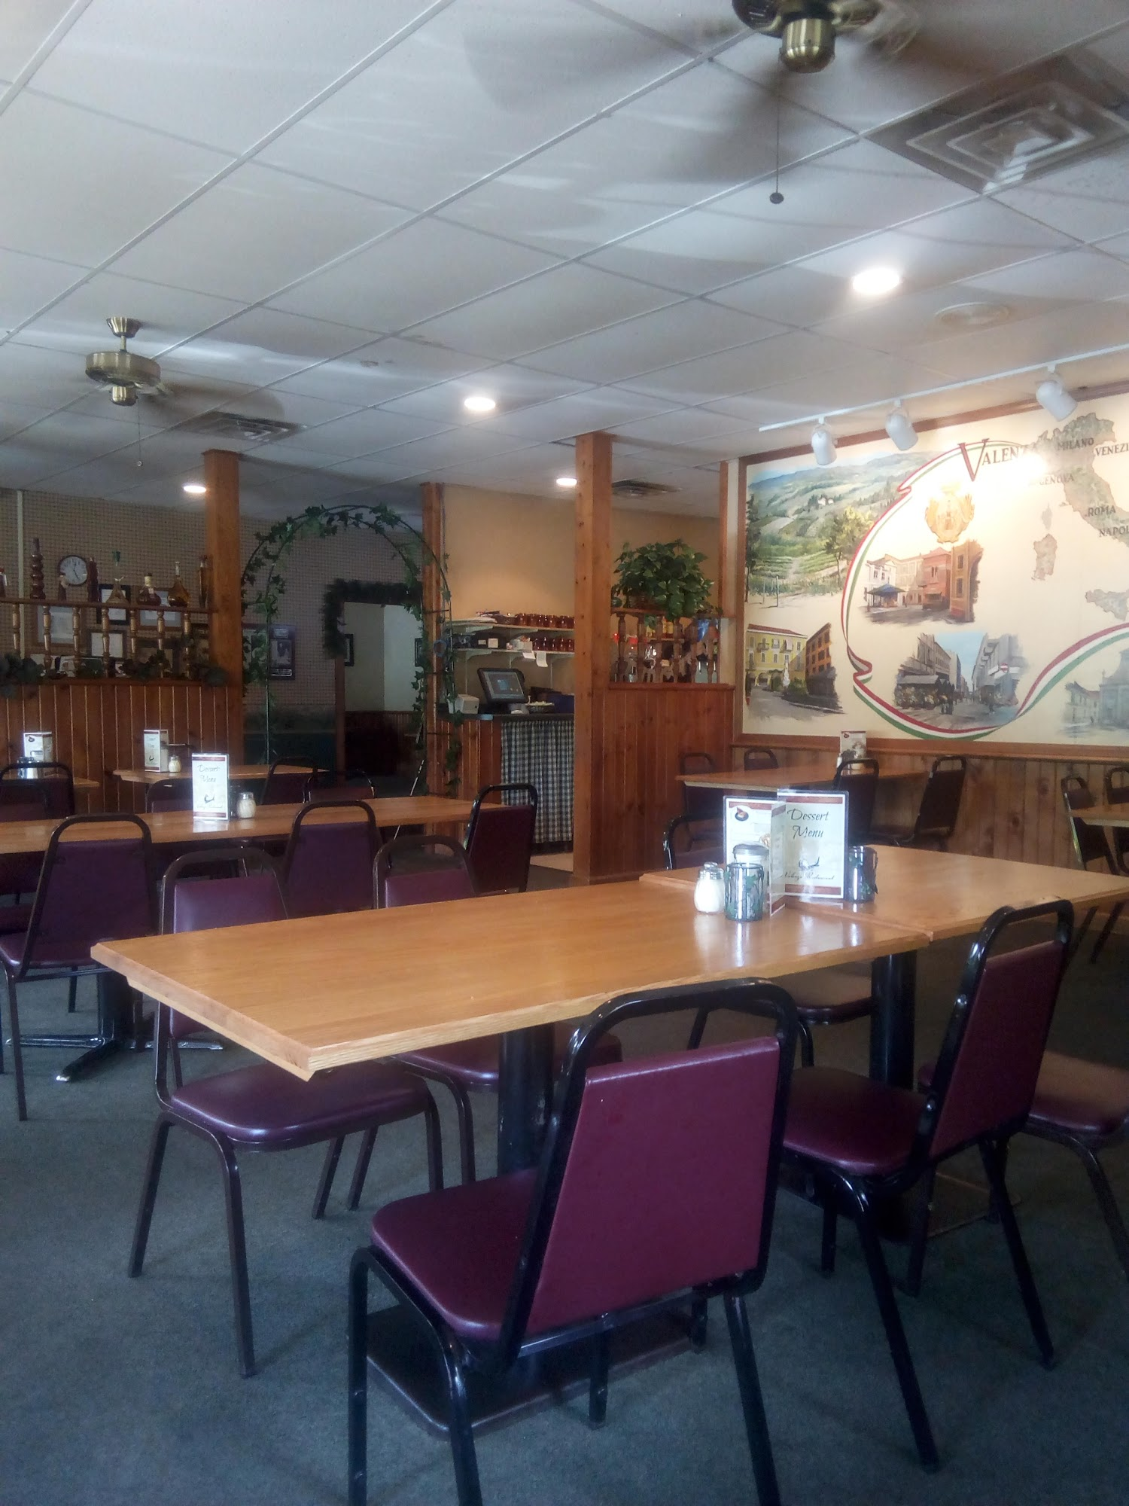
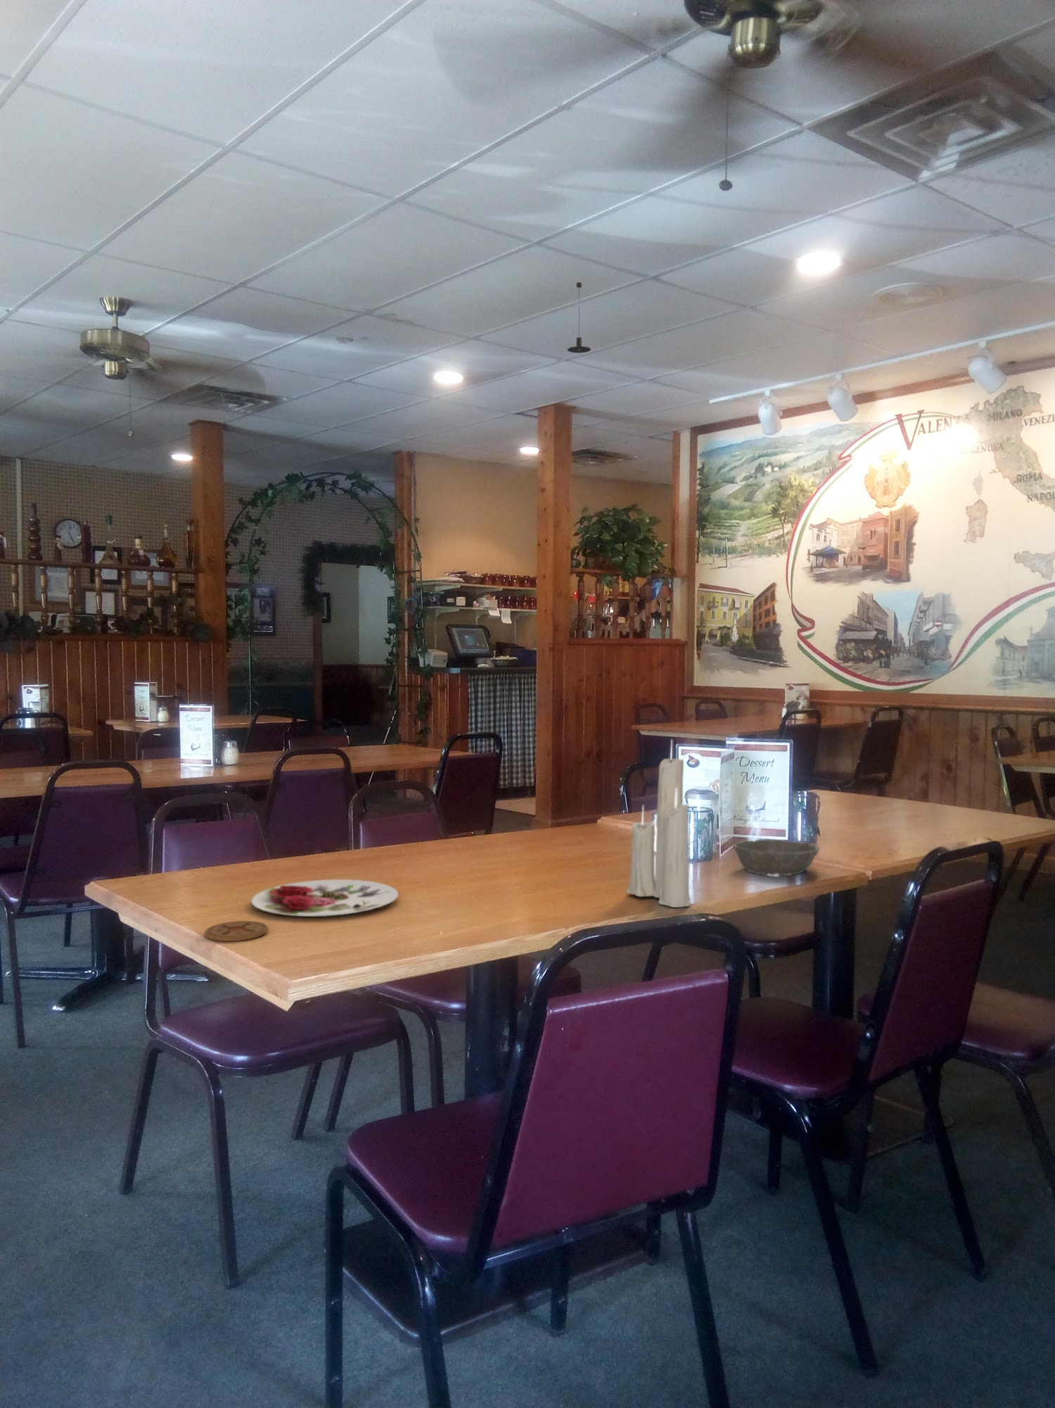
+ plate [250,878,399,917]
+ pendant light [567,282,592,354]
+ coaster [204,920,268,942]
+ candle [626,738,692,908]
+ bowl [734,838,819,876]
